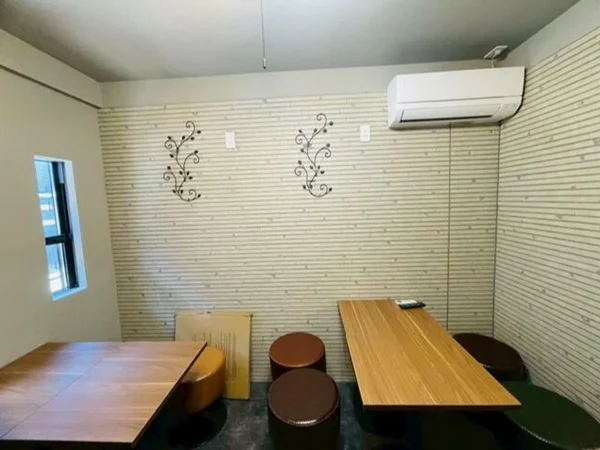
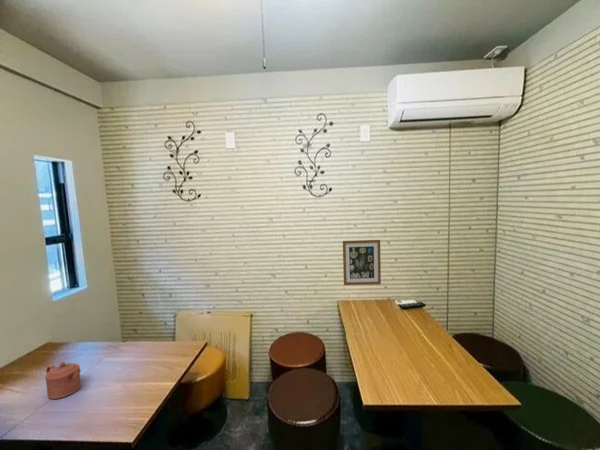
+ wall art [342,239,382,286]
+ teapot [44,361,82,400]
